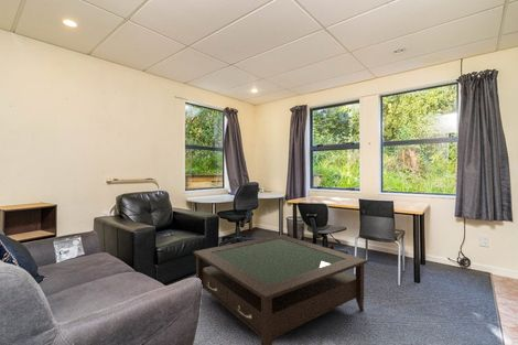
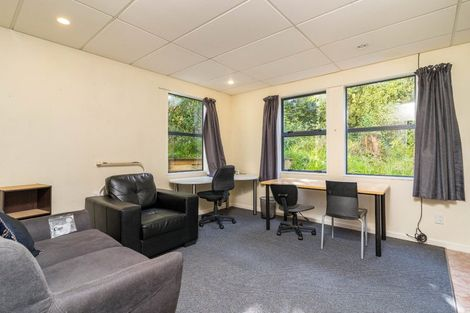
- coffee table [192,234,369,345]
